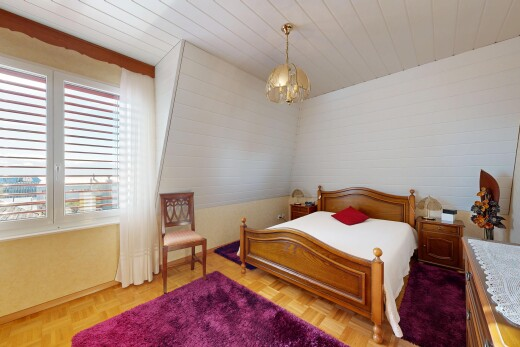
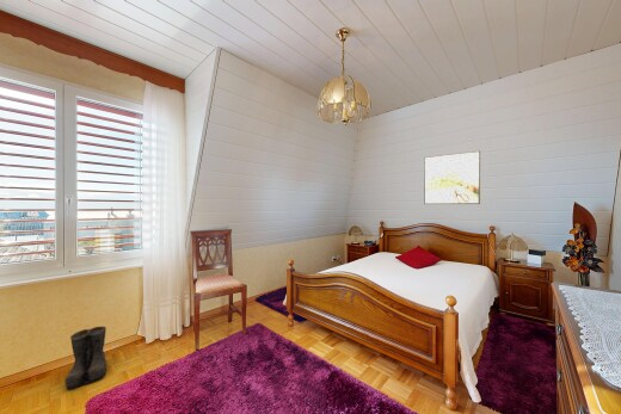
+ boots [64,326,107,390]
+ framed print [423,150,481,205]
